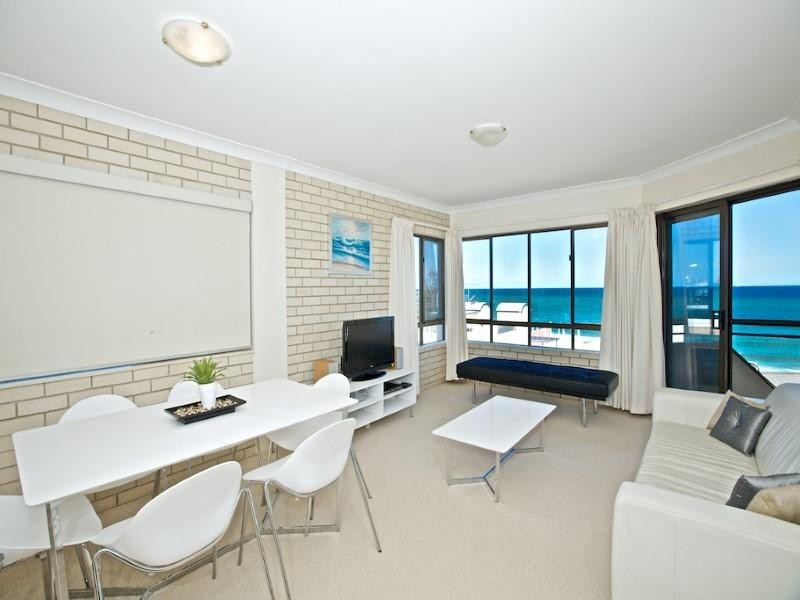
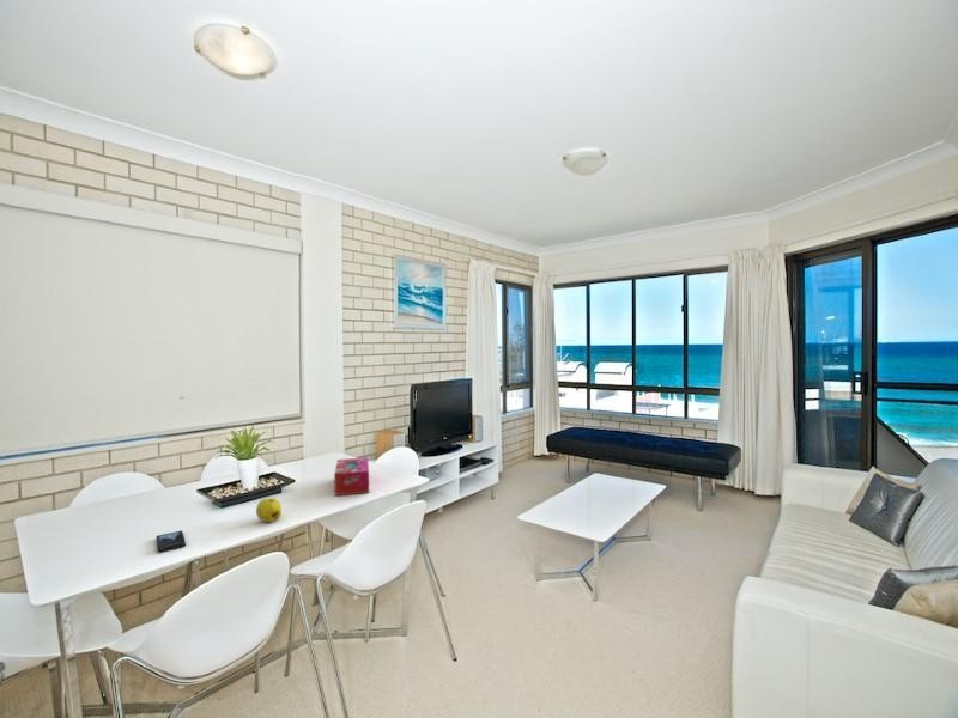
+ tissue box [333,456,370,497]
+ smartphone [156,529,187,553]
+ fruit [255,497,283,523]
